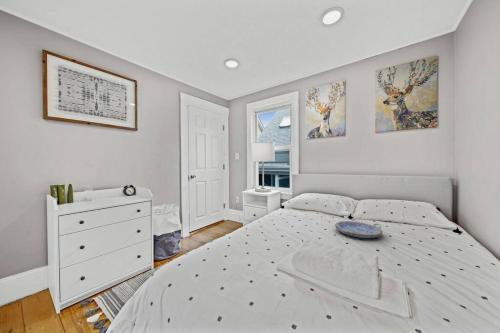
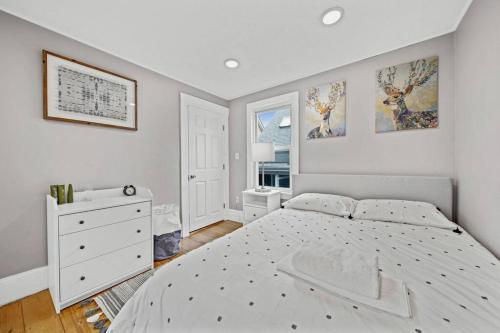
- serving tray [334,220,383,239]
